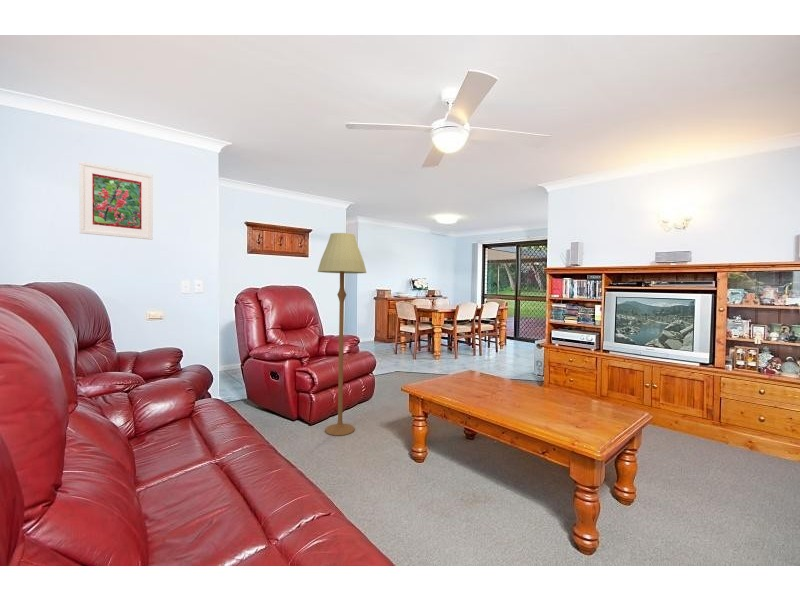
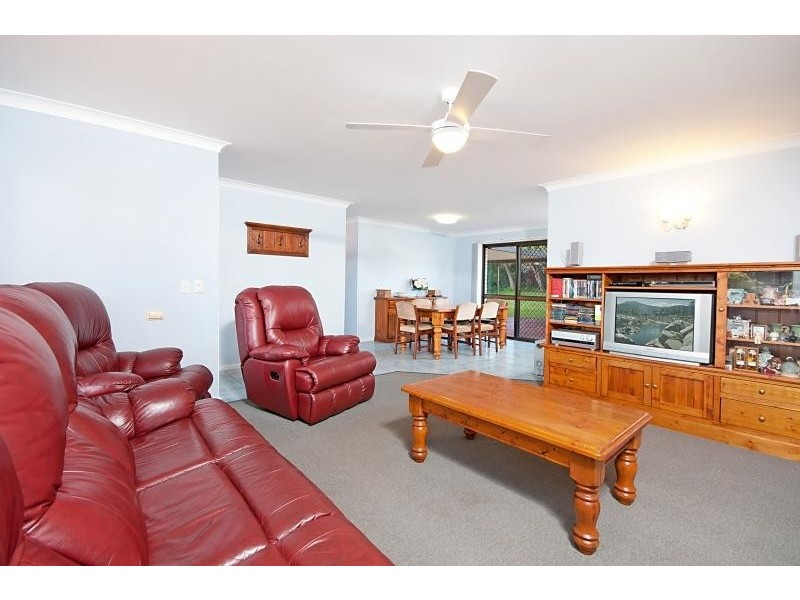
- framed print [78,160,154,241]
- floor lamp [317,232,368,437]
